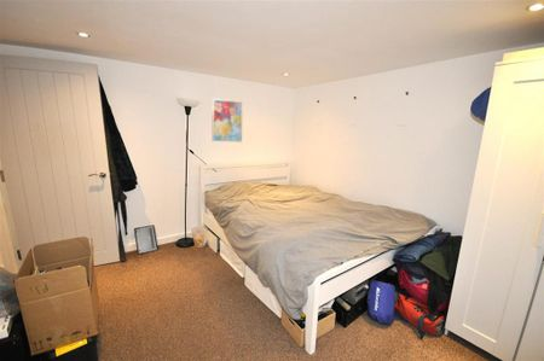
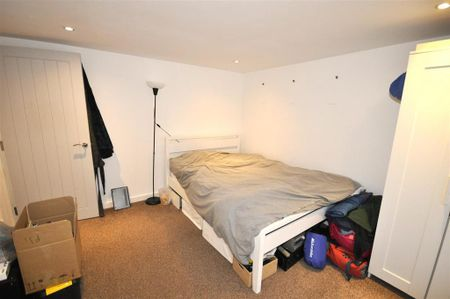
- wall art [210,97,244,144]
